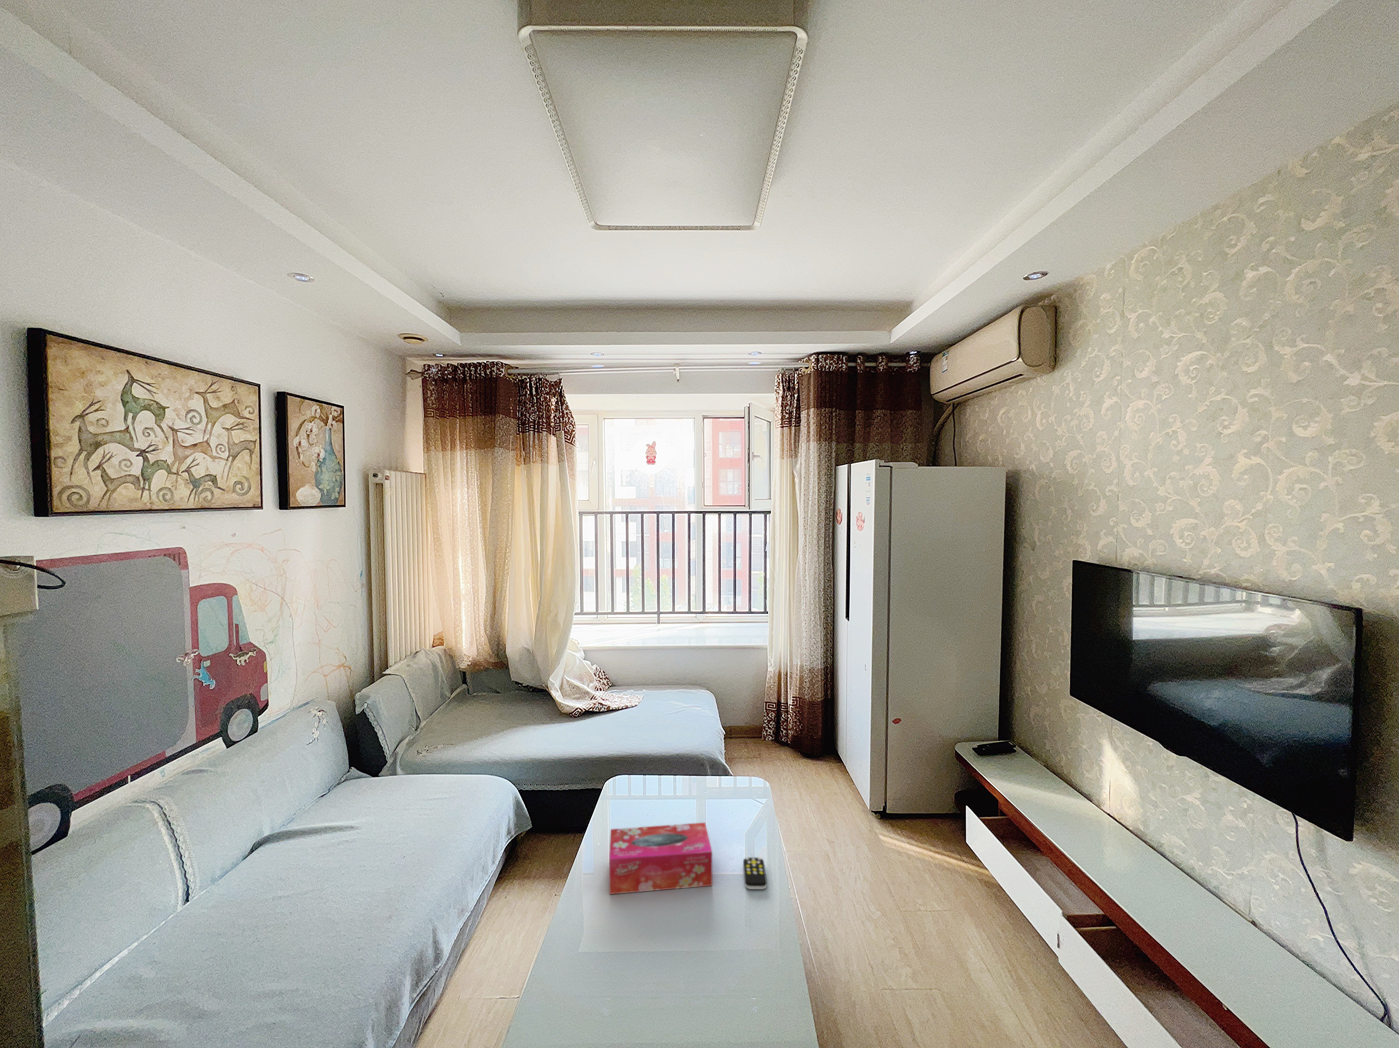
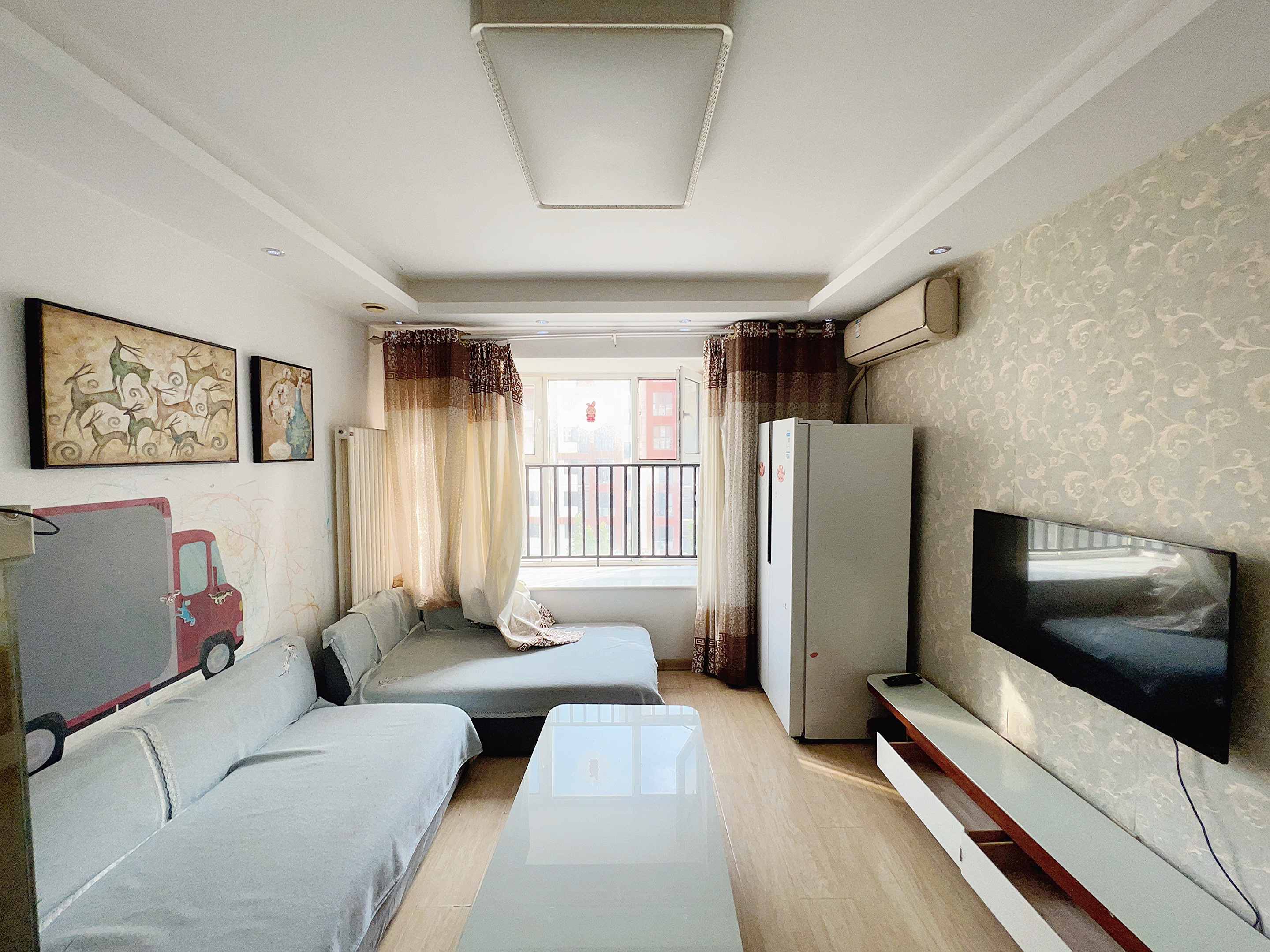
- tissue box [609,822,713,895]
- remote control [742,856,767,889]
